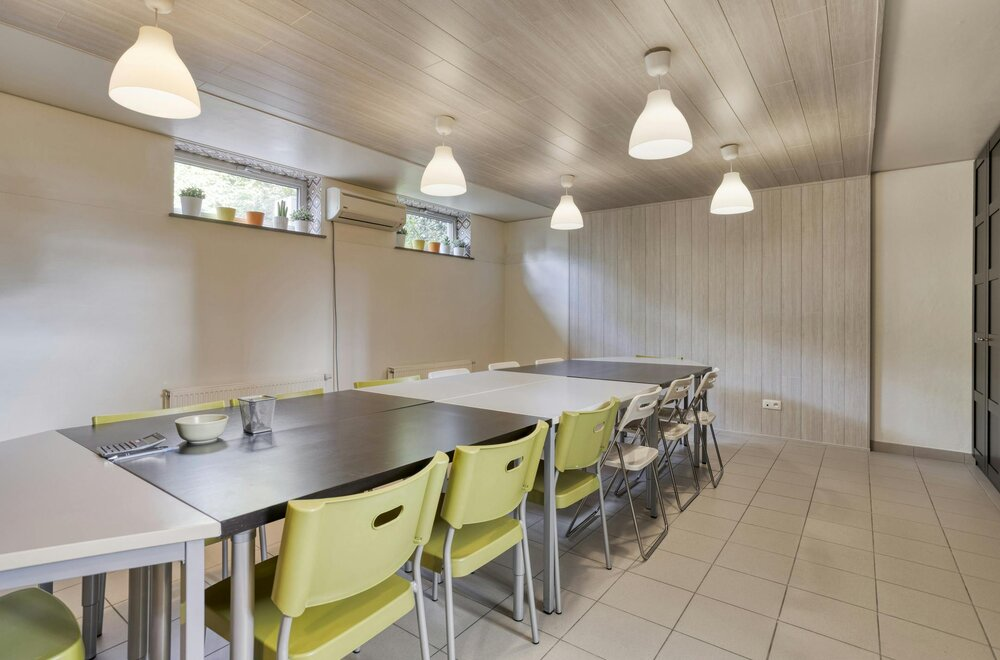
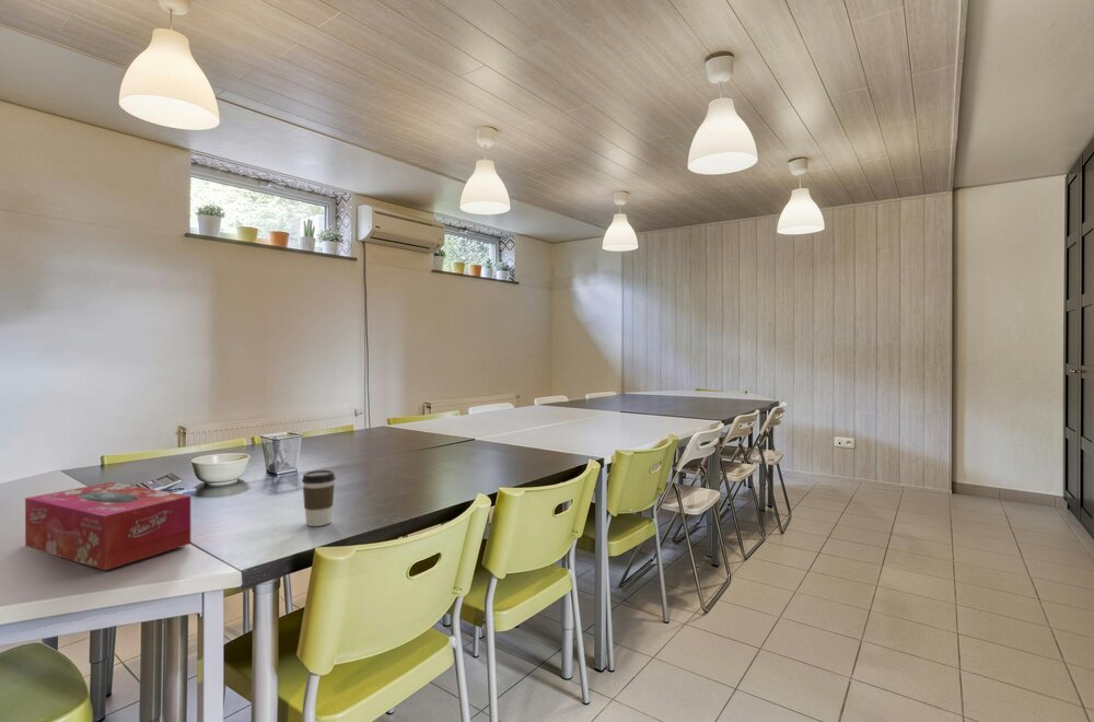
+ coffee cup [301,469,336,527]
+ tissue box [24,481,191,571]
